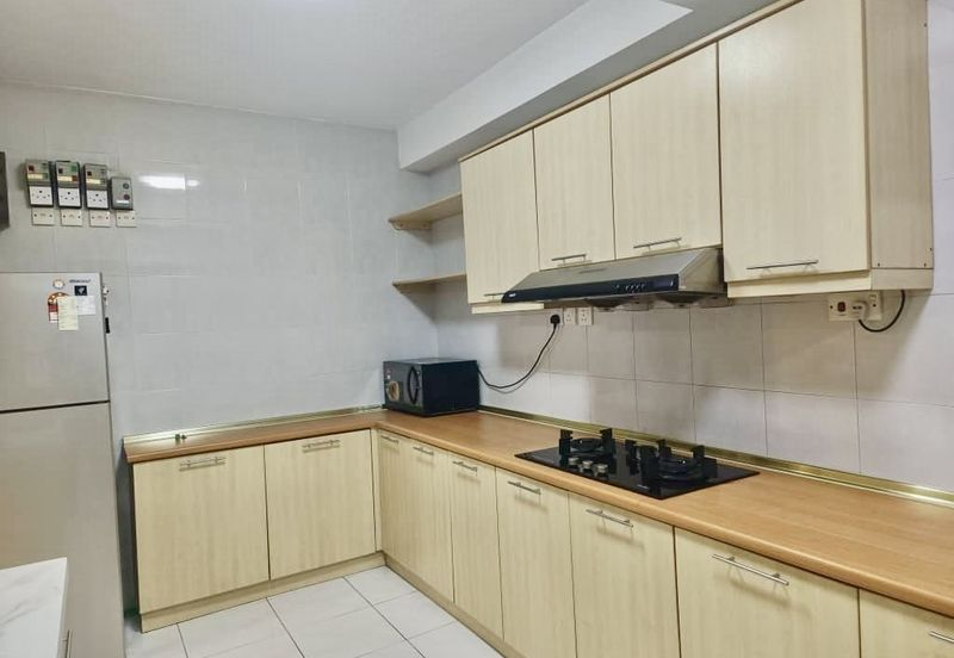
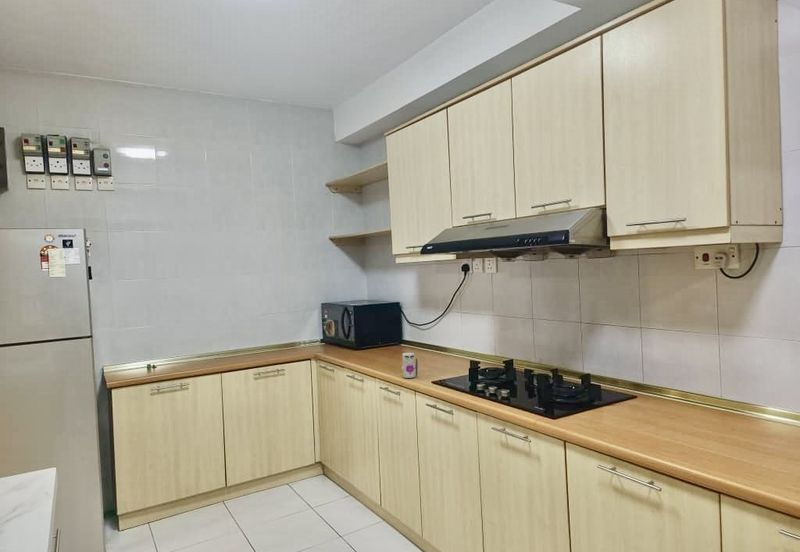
+ toy [401,352,419,379]
